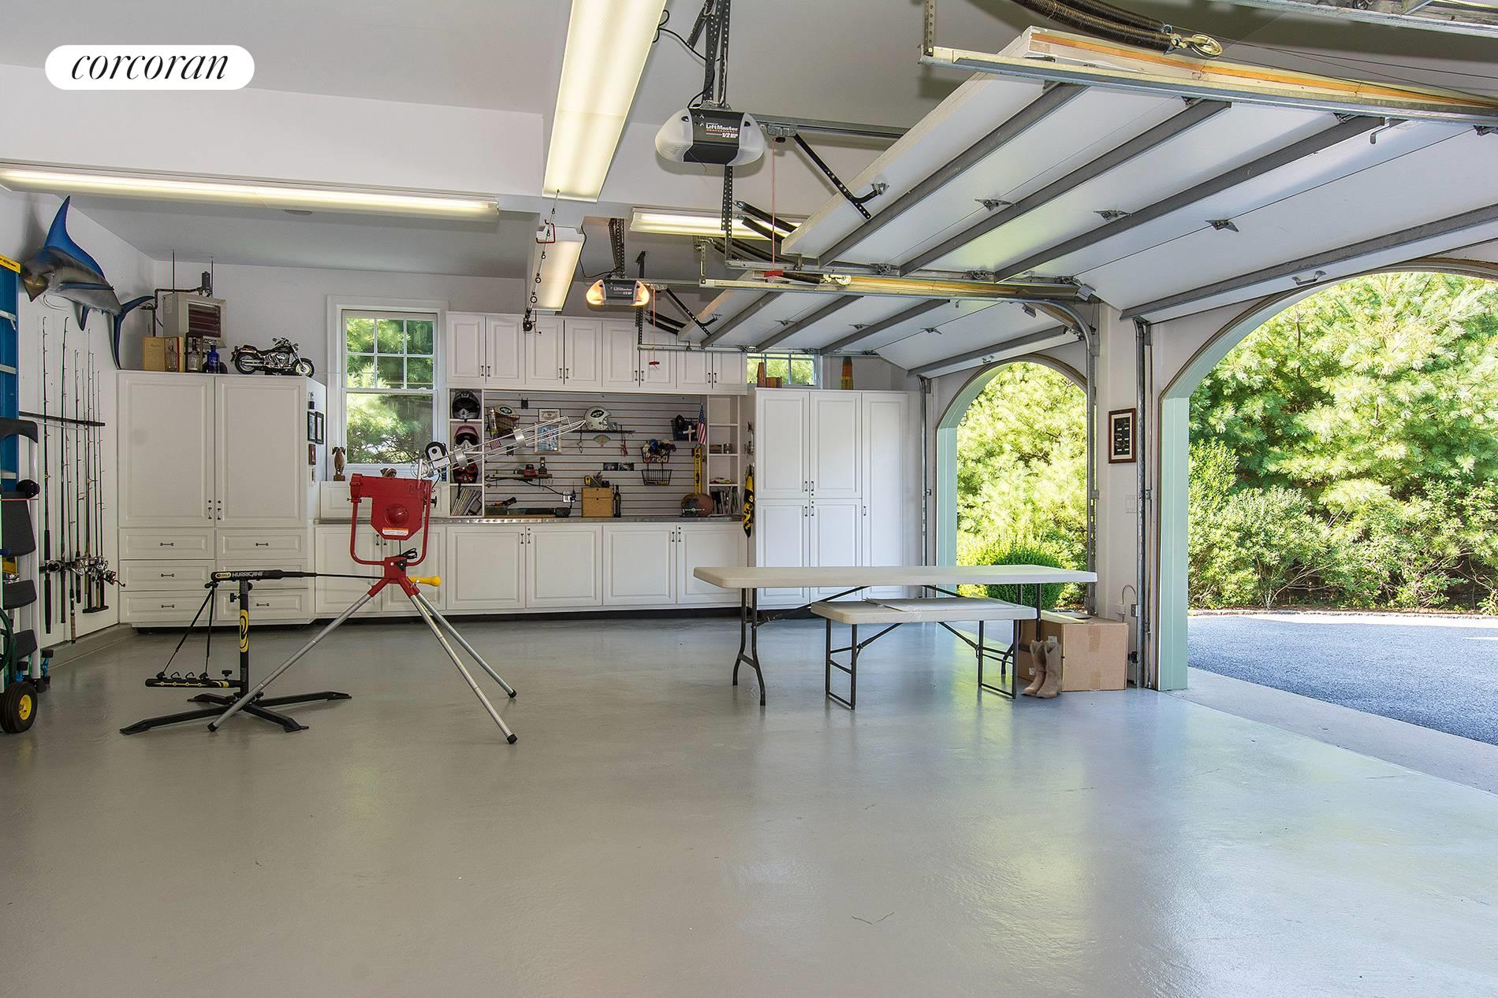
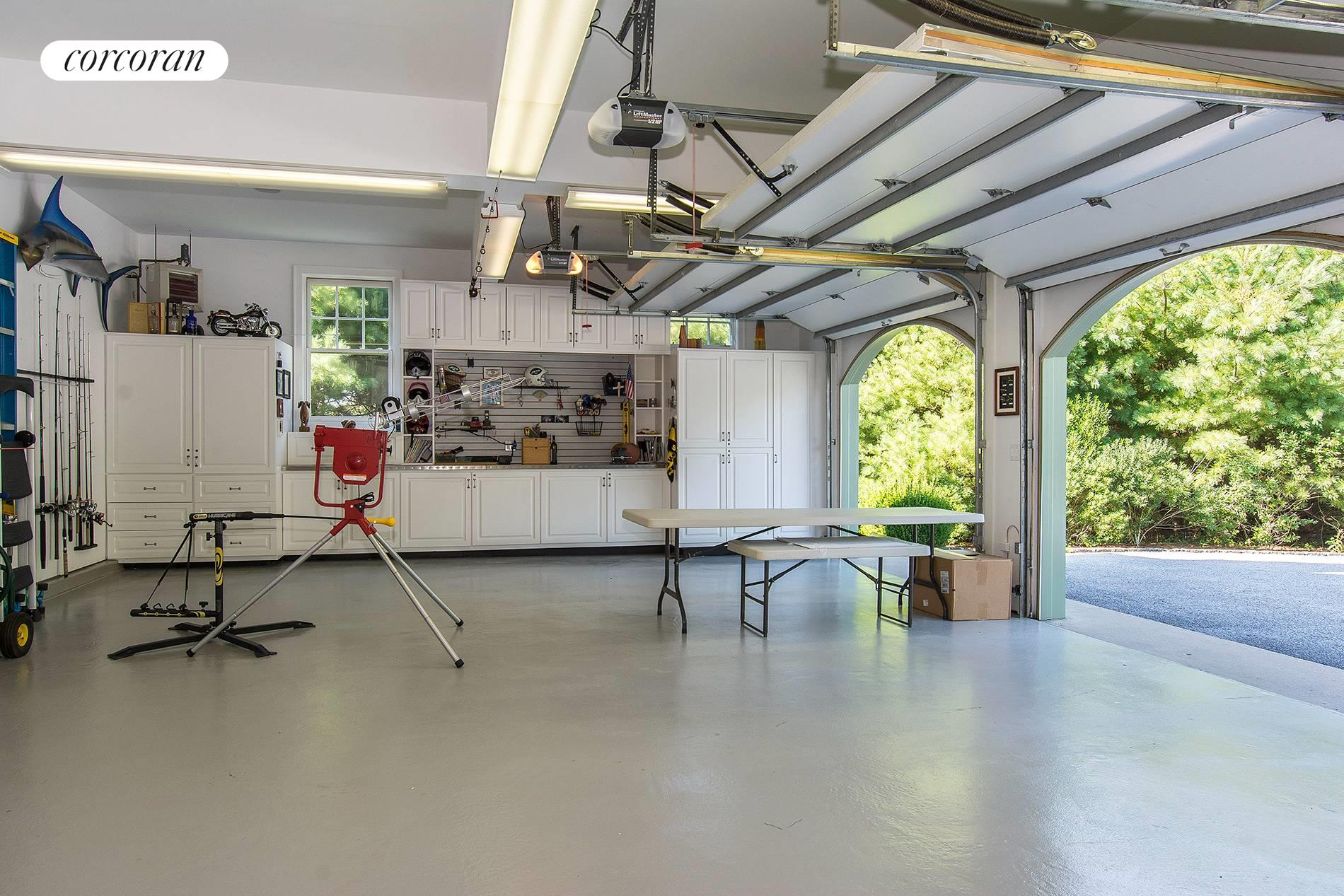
- boots [1020,639,1063,698]
